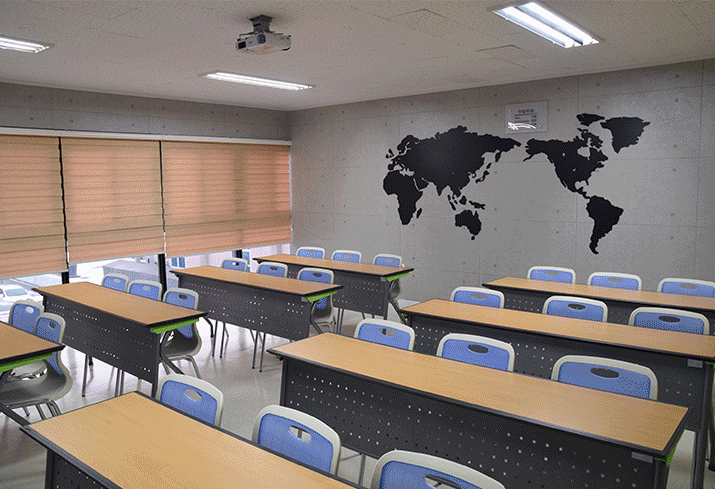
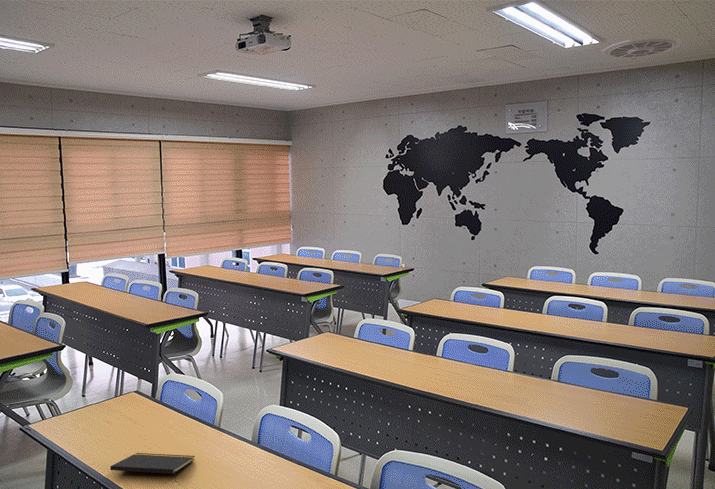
+ notepad [109,452,196,482]
+ ceiling vent [601,35,683,59]
